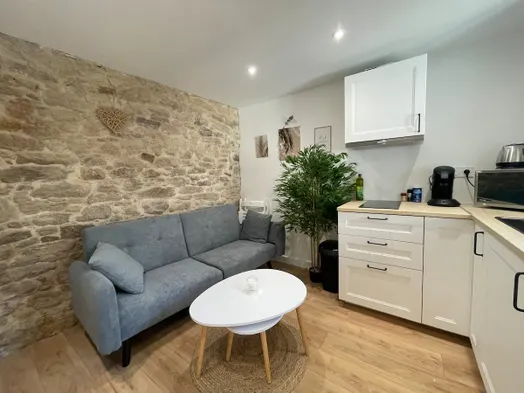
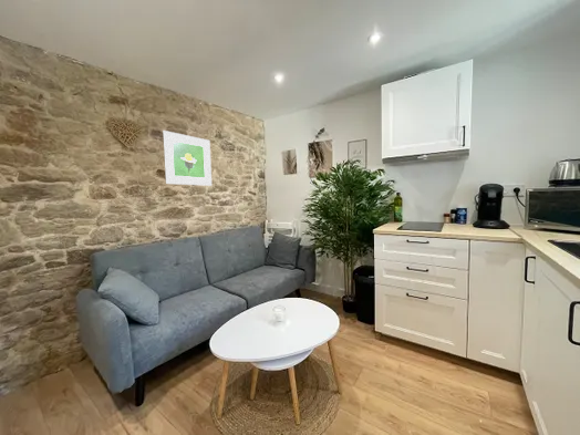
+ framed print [162,130,213,187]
